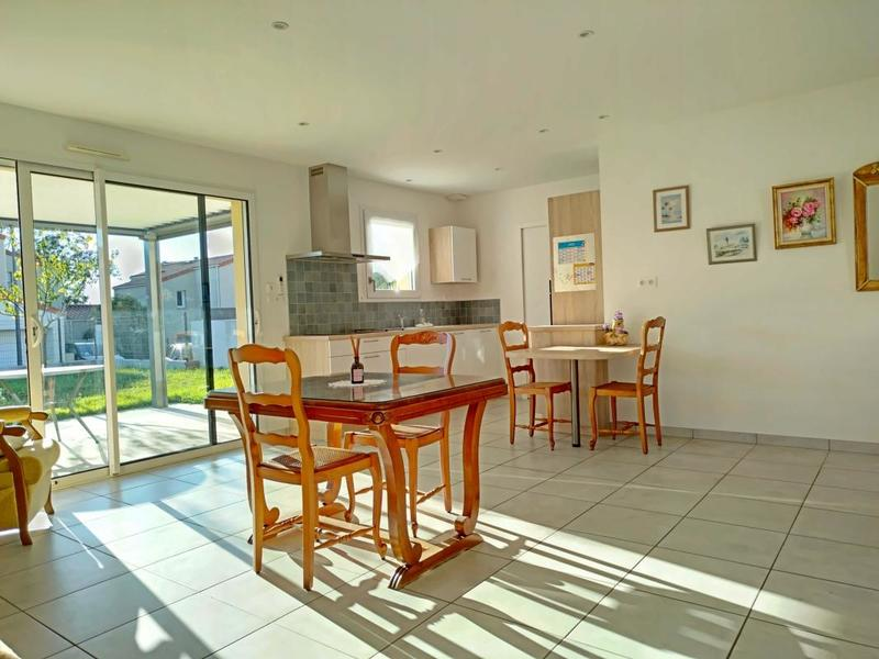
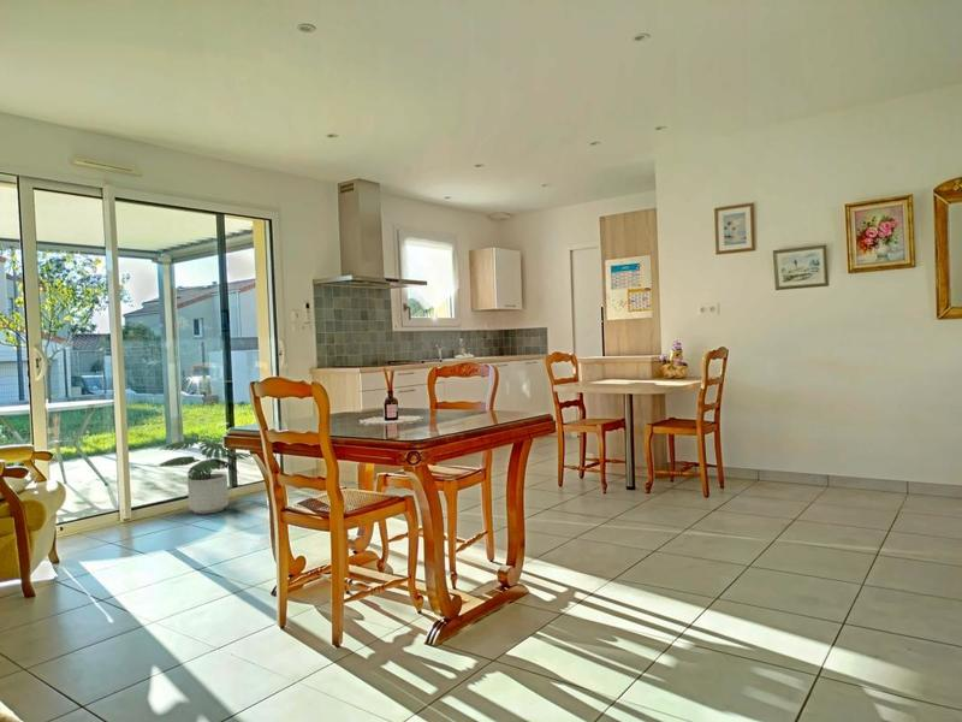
+ potted plant [159,439,253,515]
